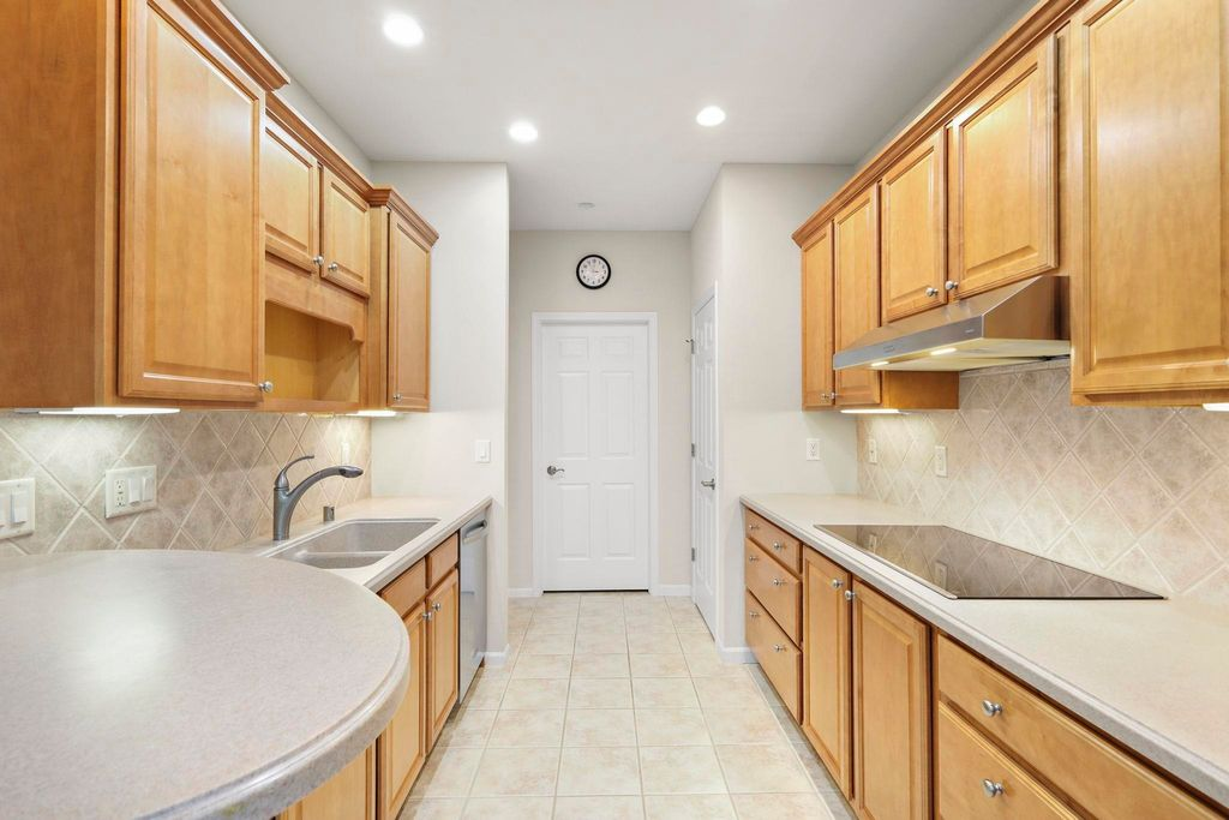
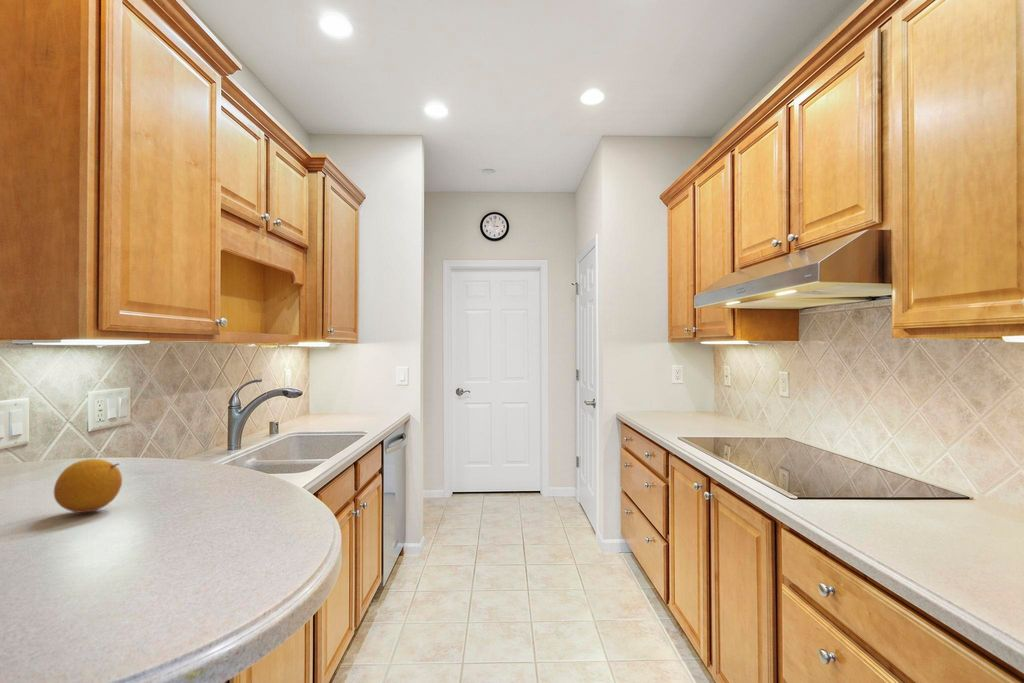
+ fruit [53,458,123,514]
